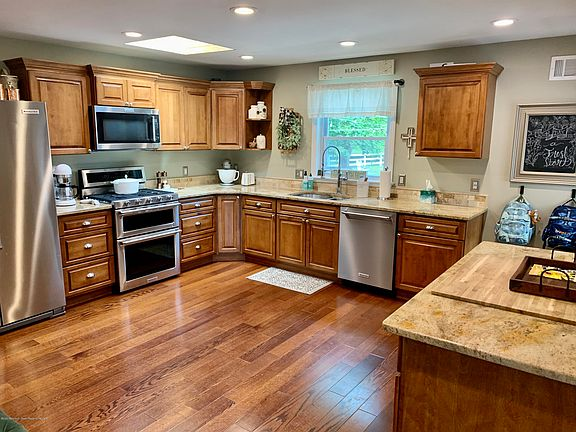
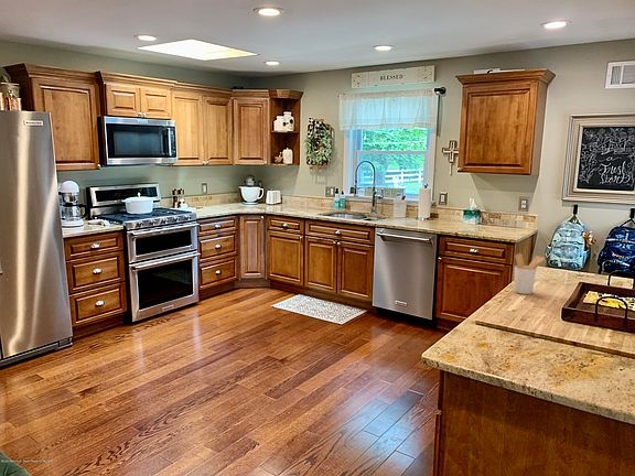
+ utensil holder [513,252,546,295]
